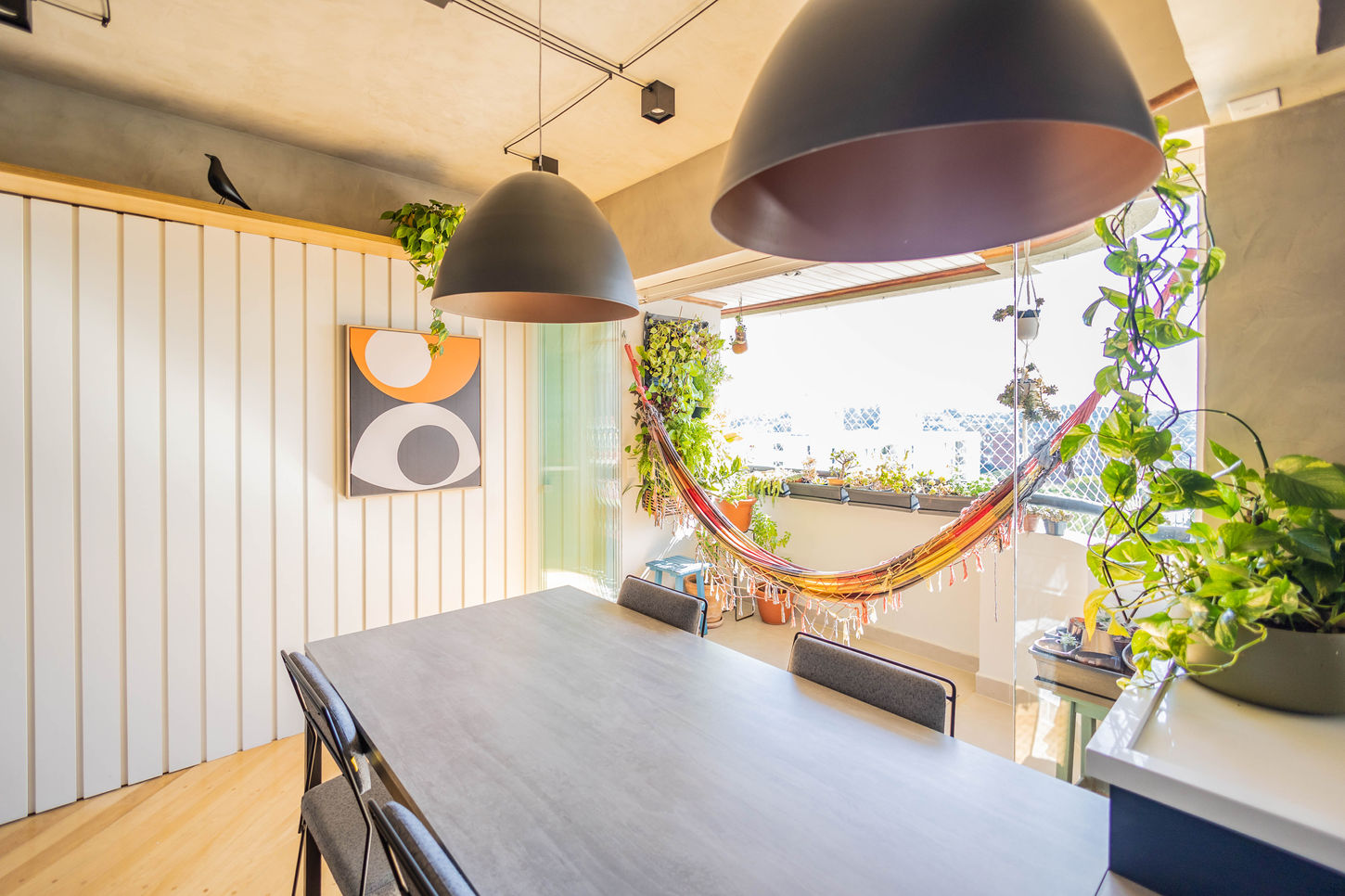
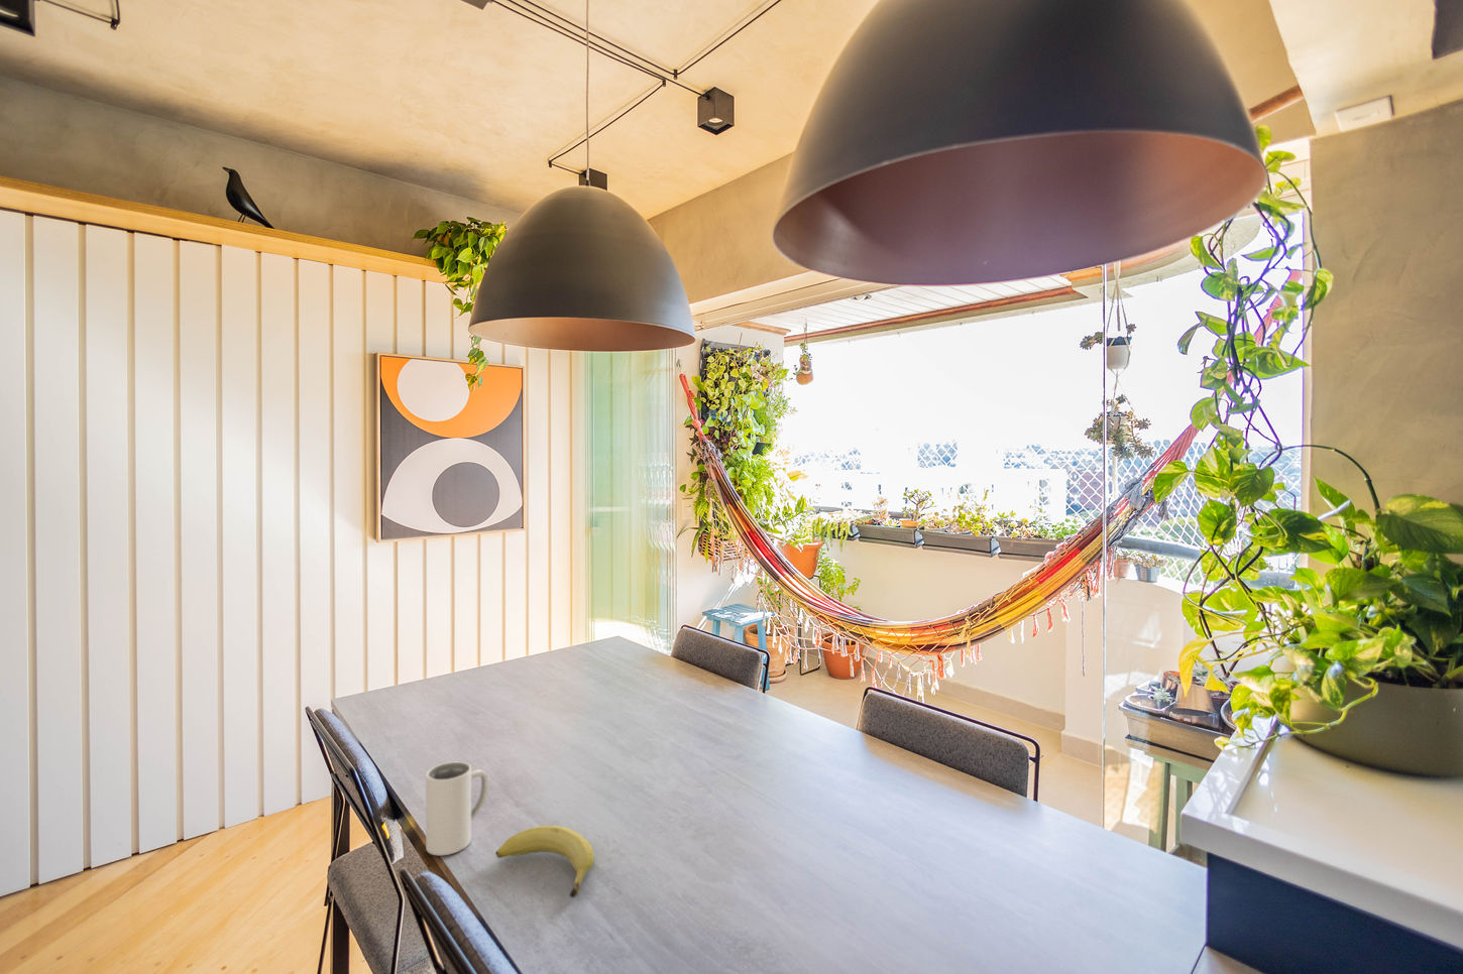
+ fruit [495,825,595,899]
+ mug [425,761,489,856]
